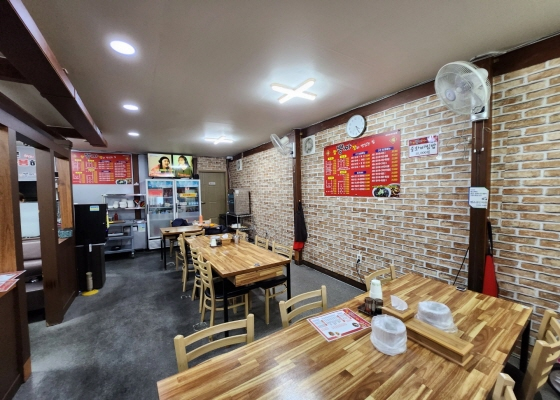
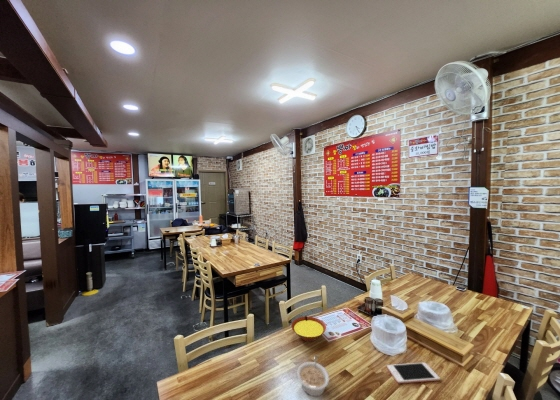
+ soup bowl [290,314,327,342]
+ cell phone [386,362,441,384]
+ legume [296,355,330,397]
